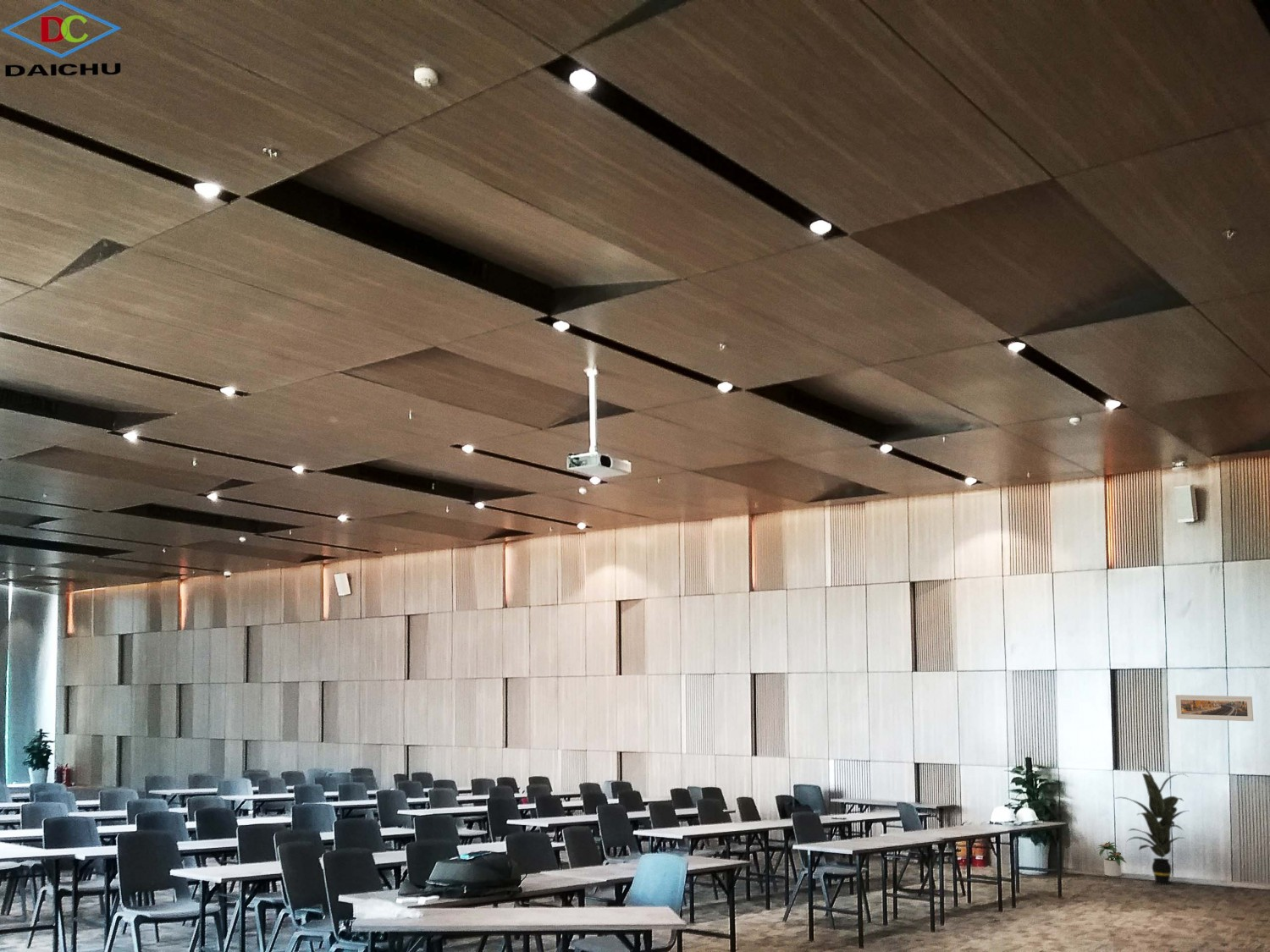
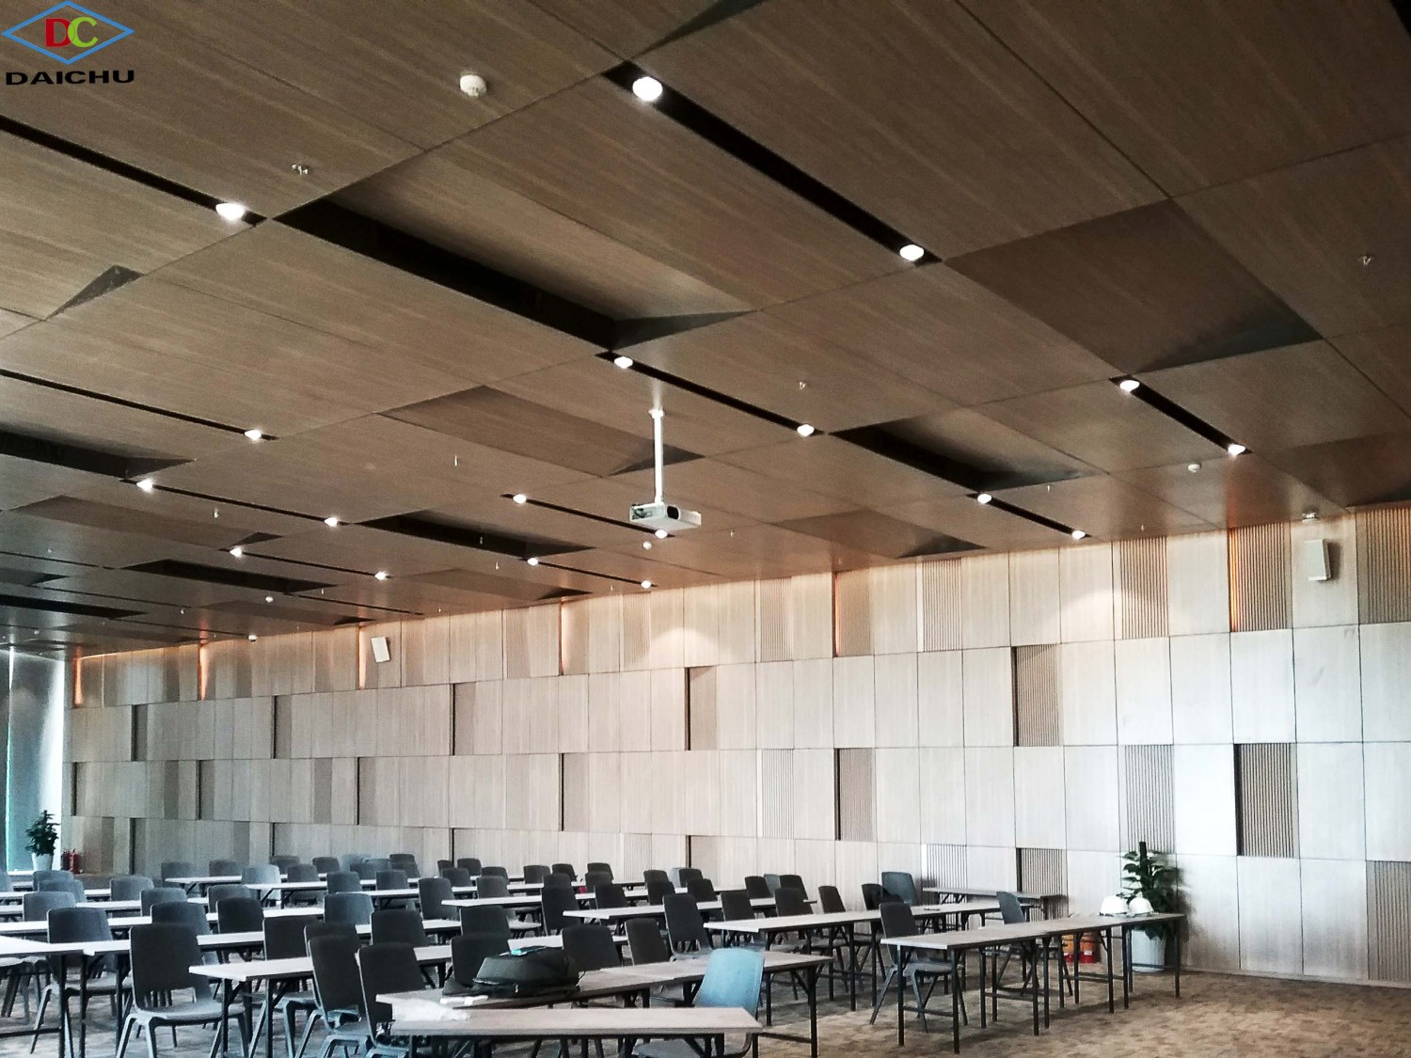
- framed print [1175,694,1254,722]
- potted plant [1096,841,1127,878]
- indoor plant [1113,765,1189,885]
